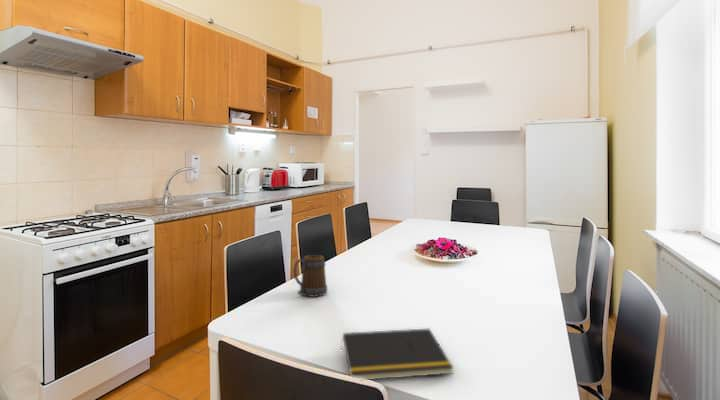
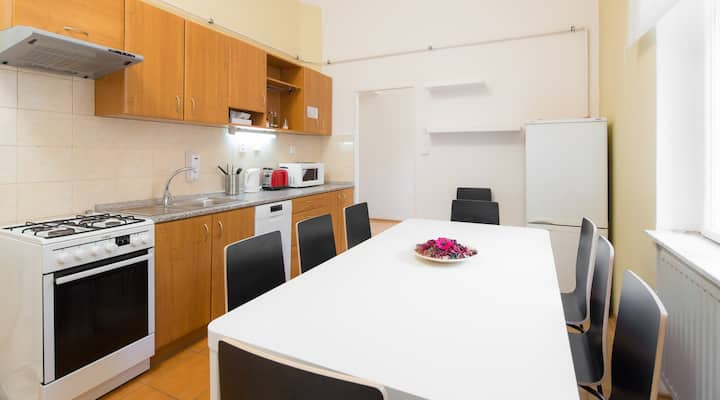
- mug [292,254,328,298]
- notepad [340,327,455,381]
